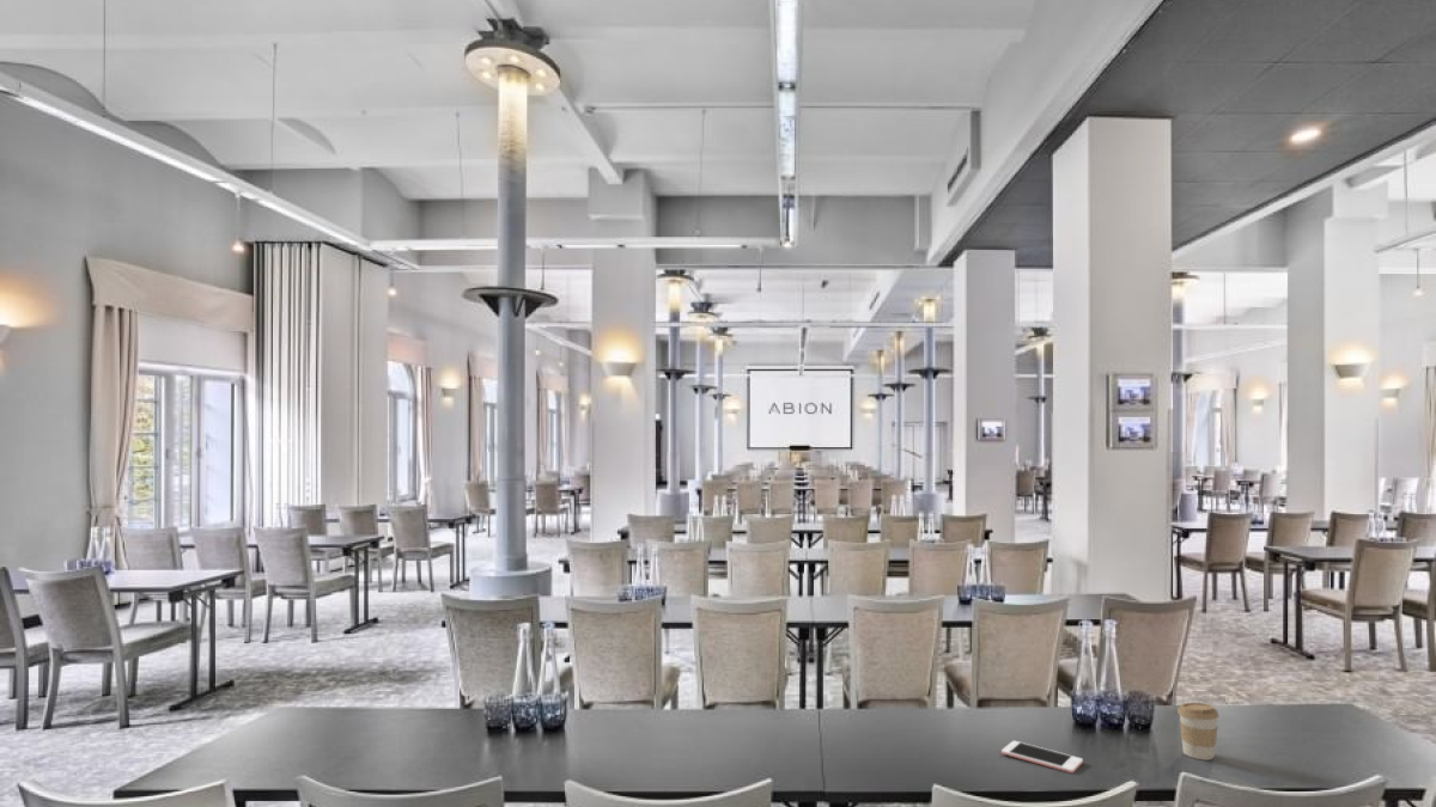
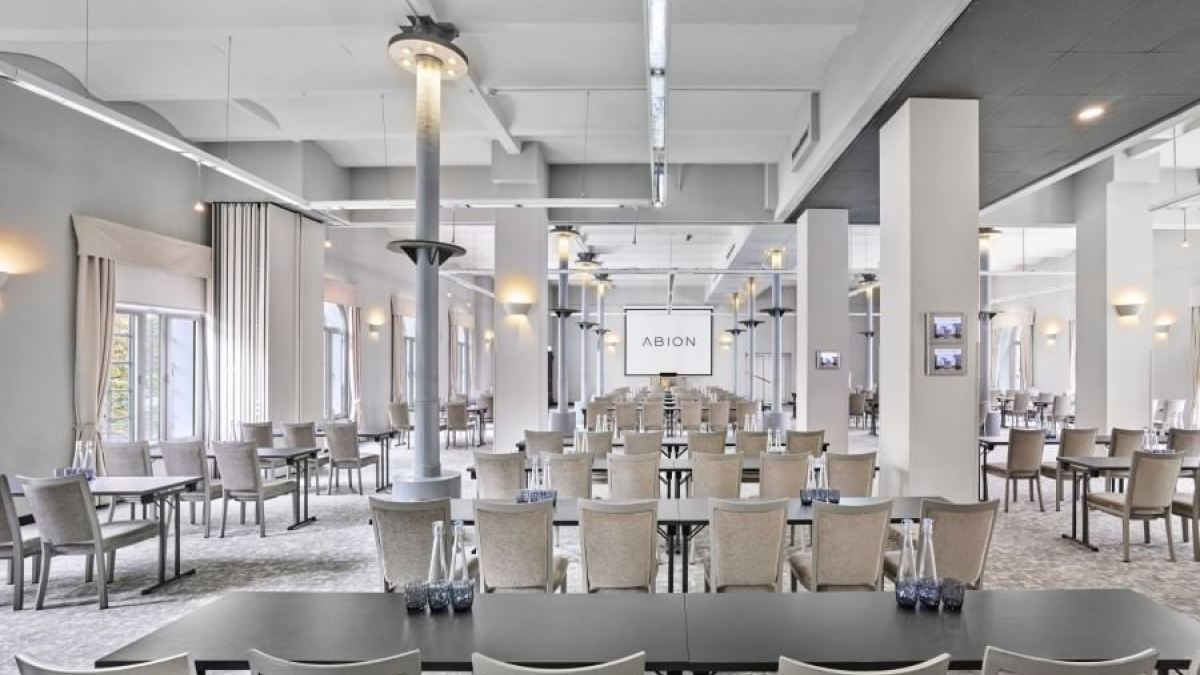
- coffee cup [1176,702,1221,762]
- cell phone [1000,740,1084,775]
